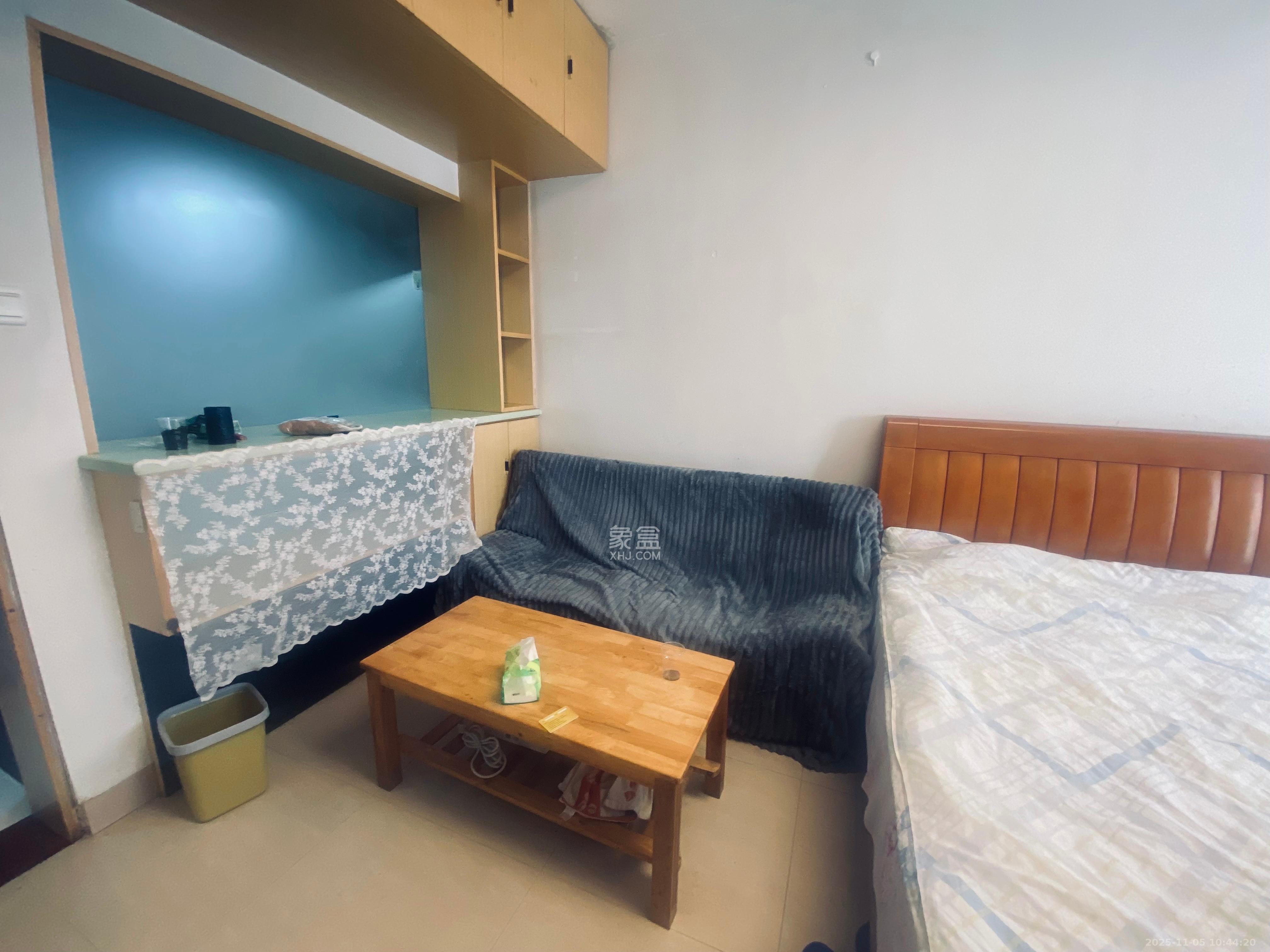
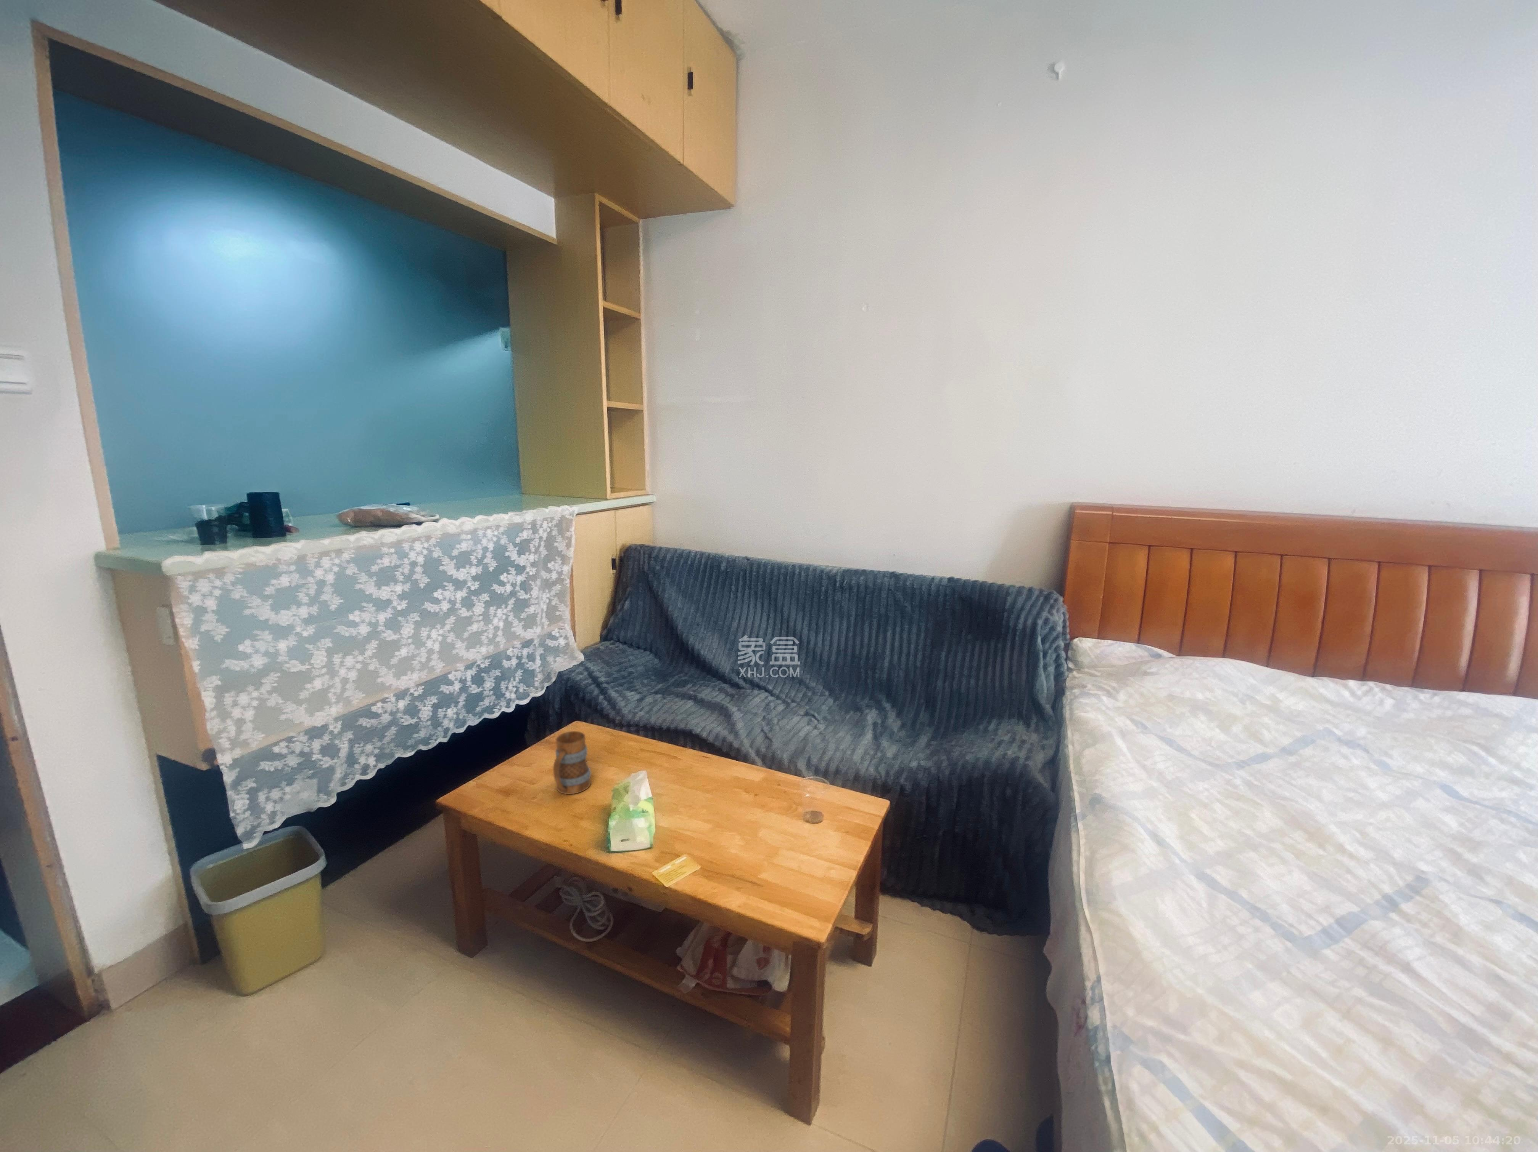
+ mug [552,731,592,795]
